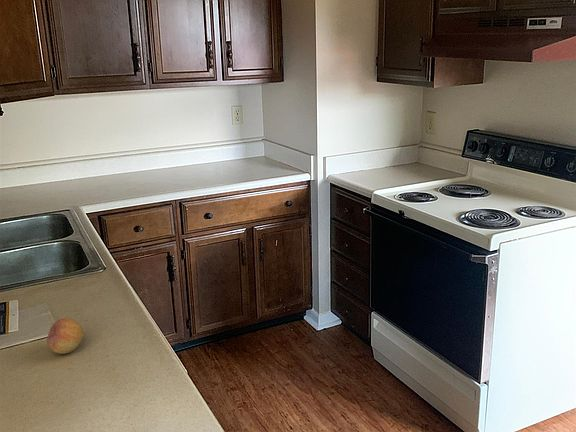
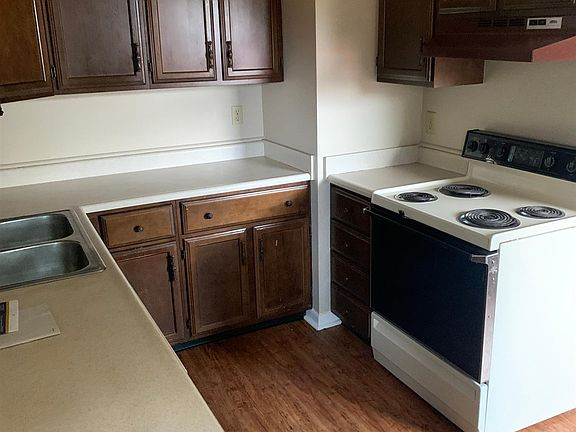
- fruit [46,317,84,355]
